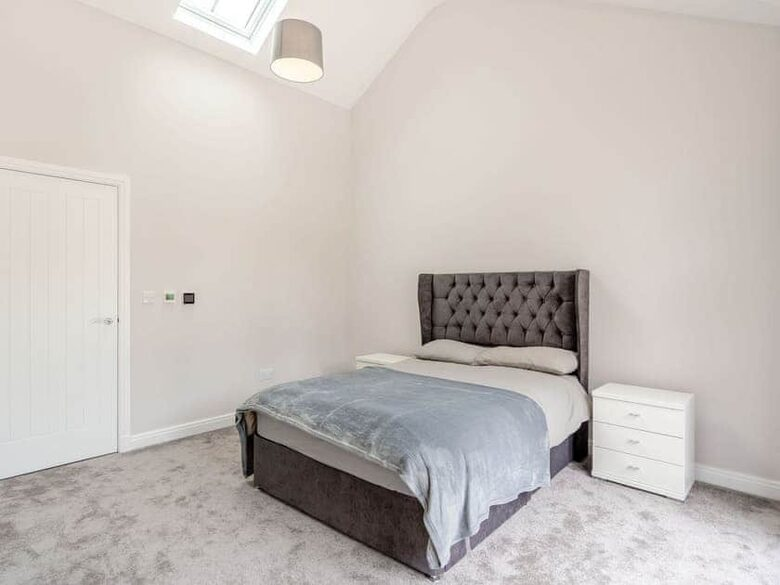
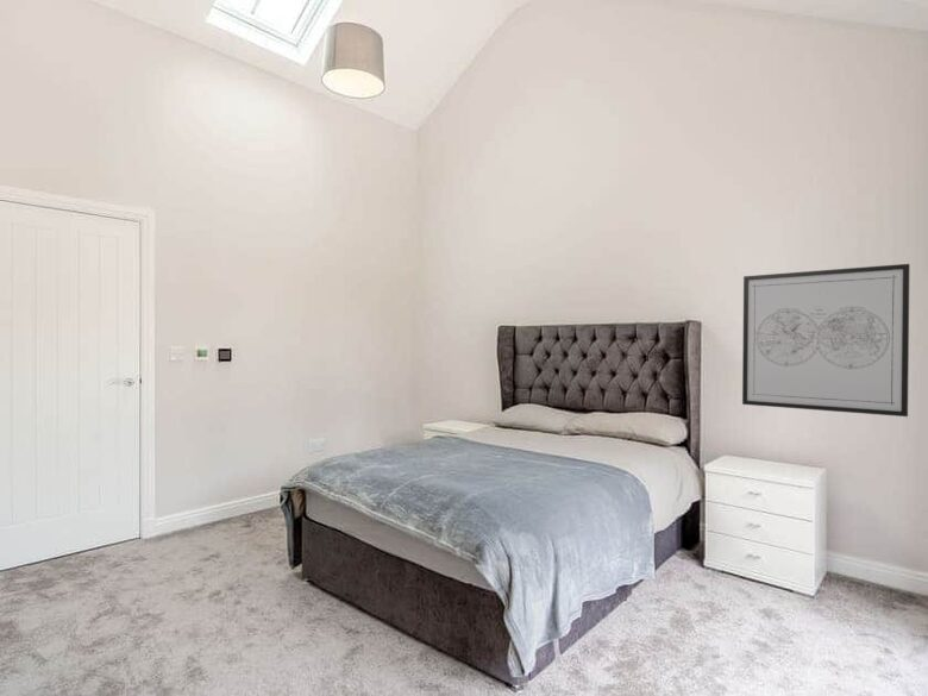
+ wall art [741,263,911,418]
